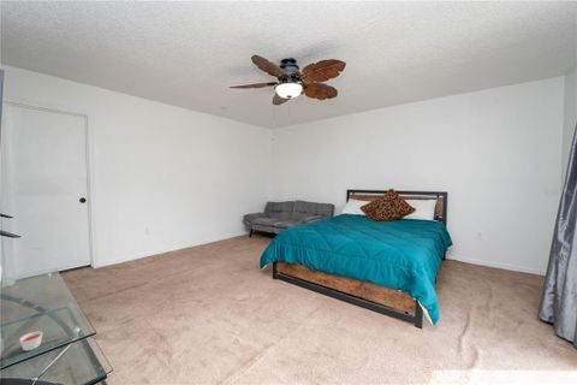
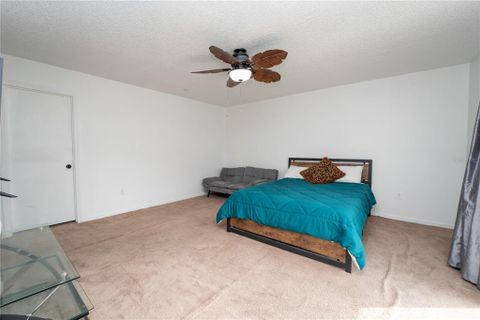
- candle [19,330,43,351]
